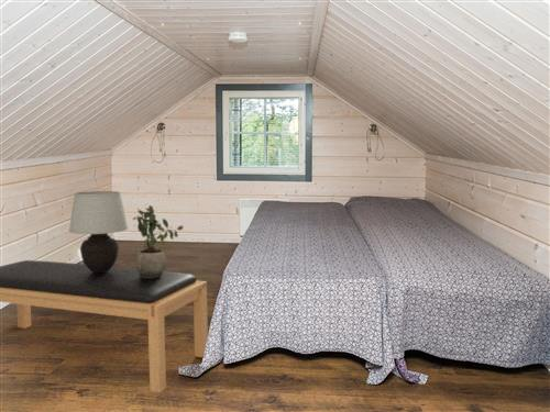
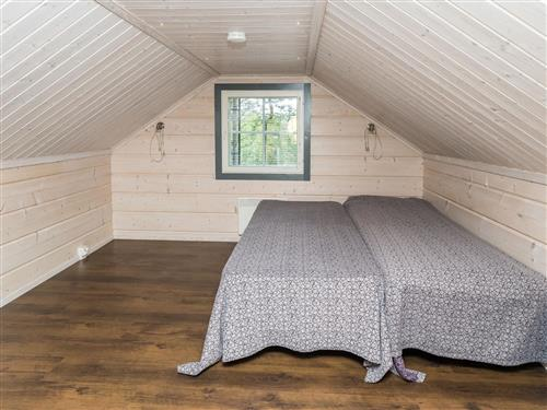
- bench [0,259,209,393]
- potted plant [132,204,185,279]
- table lamp [68,190,129,272]
